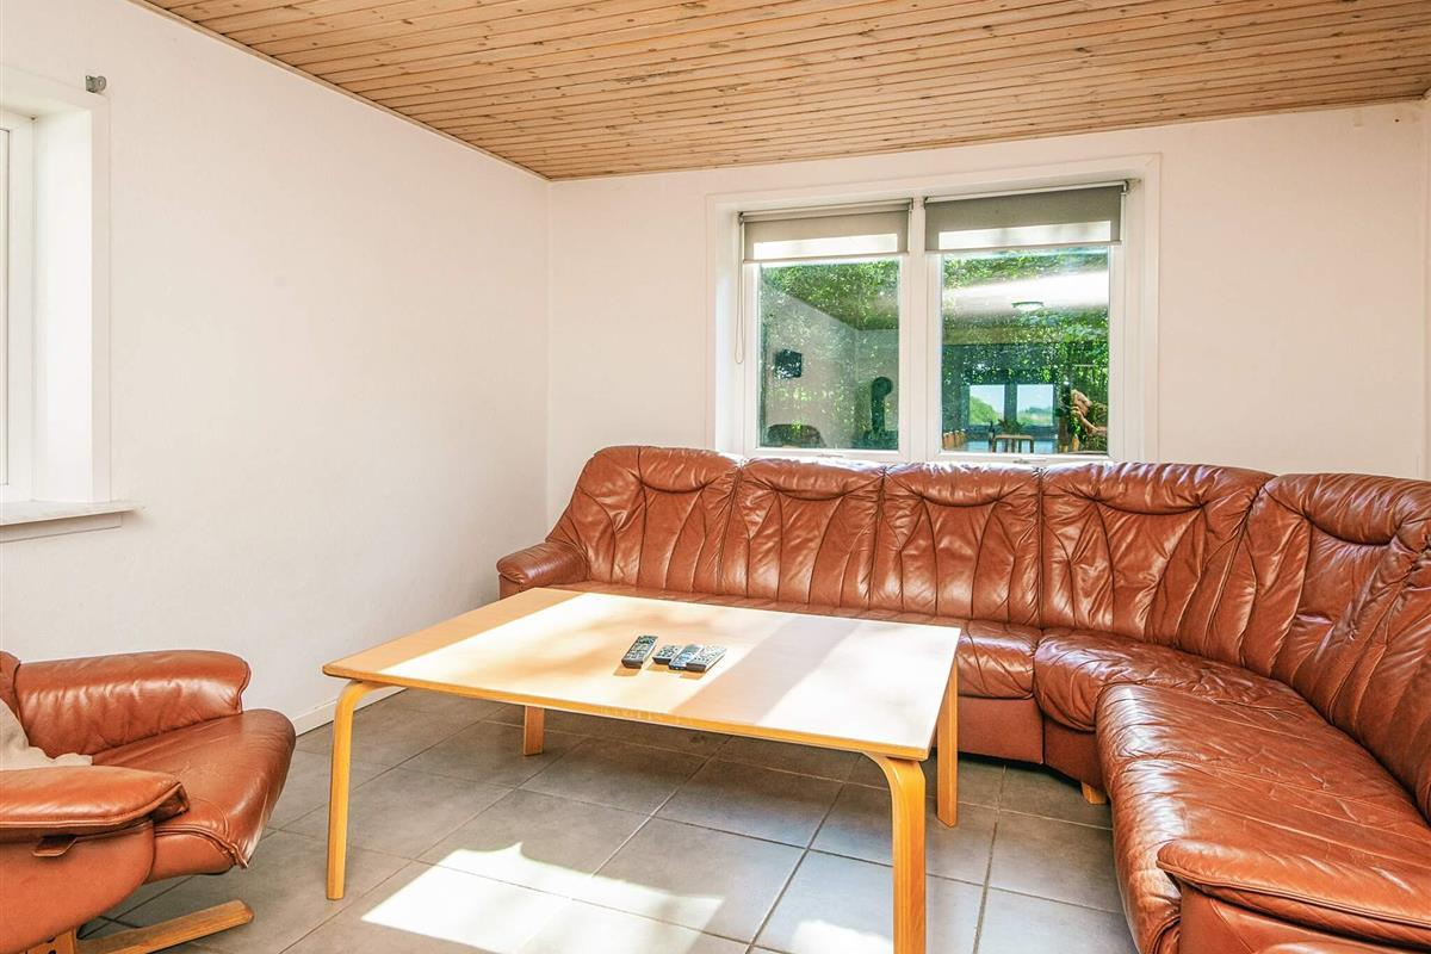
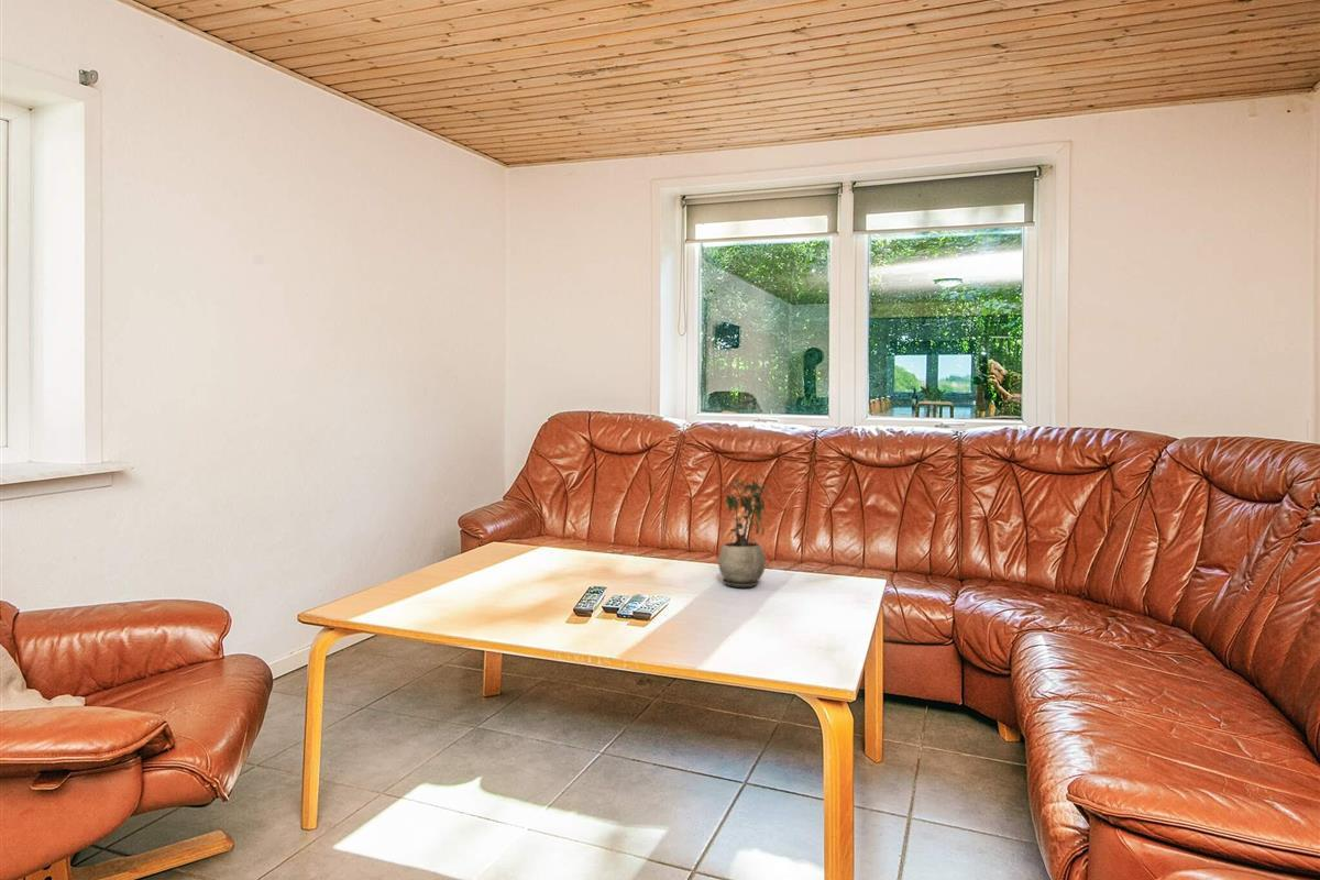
+ potted plant [717,472,769,588]
